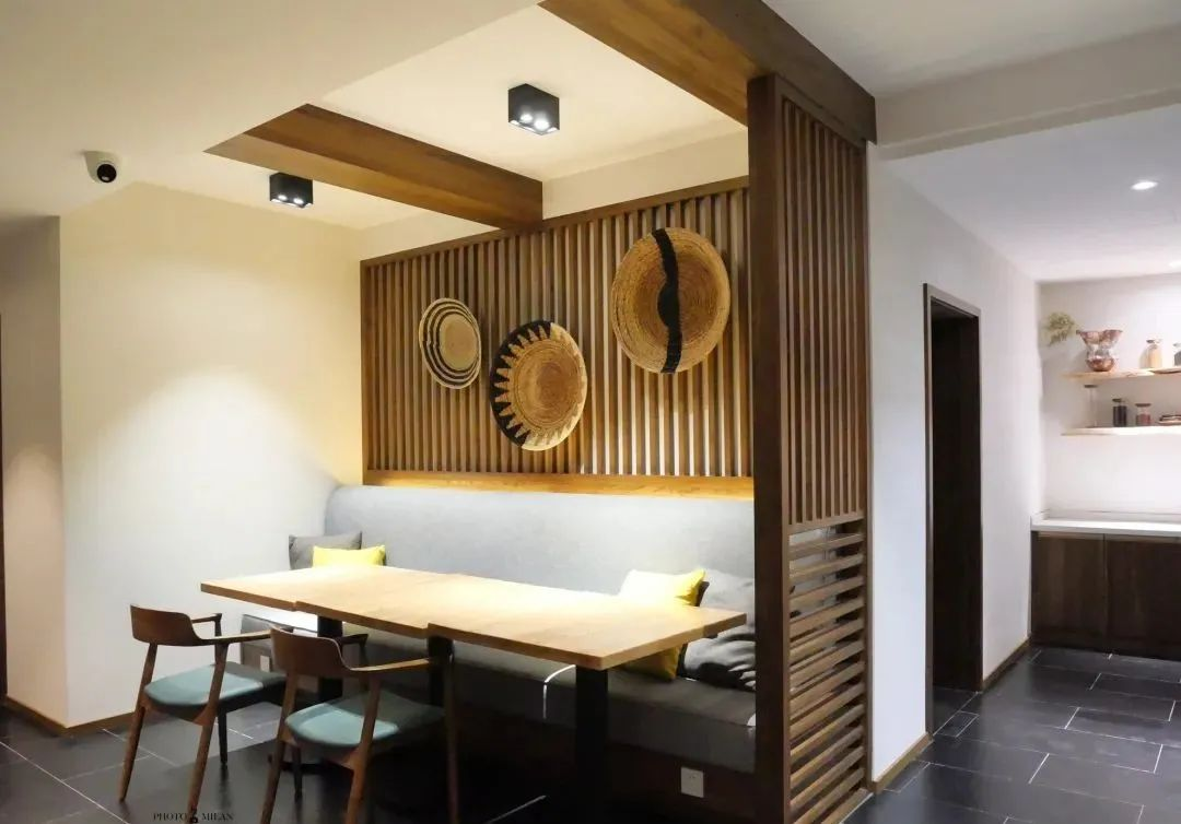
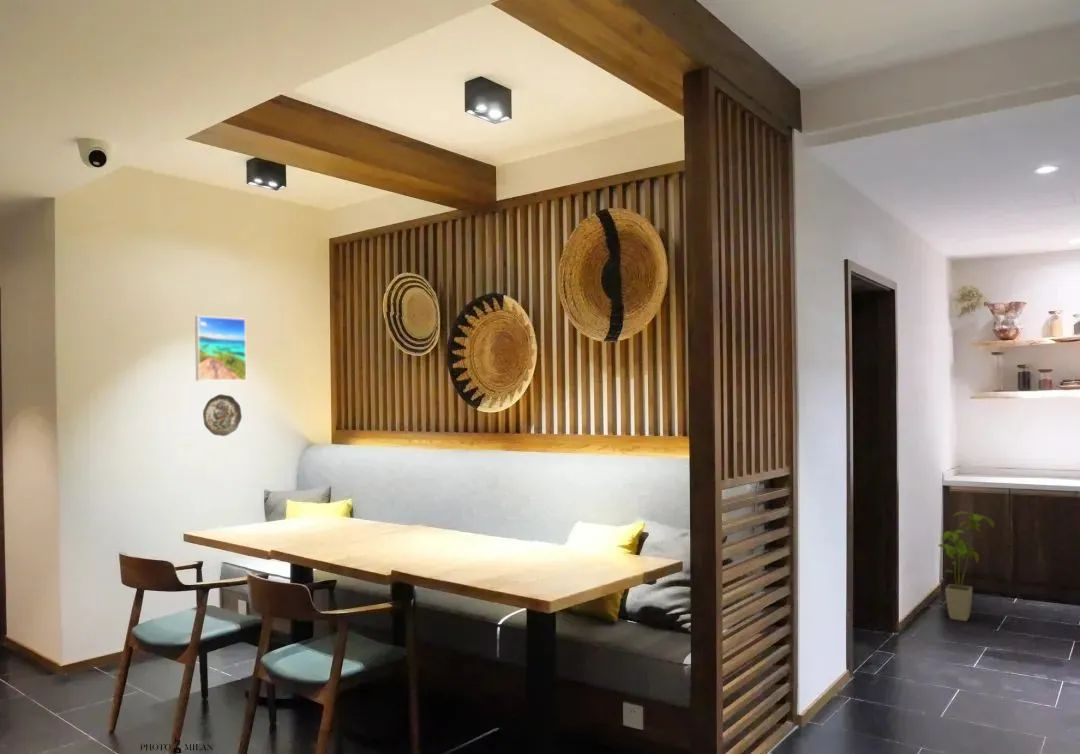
+ decorative plate [202,393,243,437]
+ house plant [938,510,995,622]
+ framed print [194,315,247,382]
